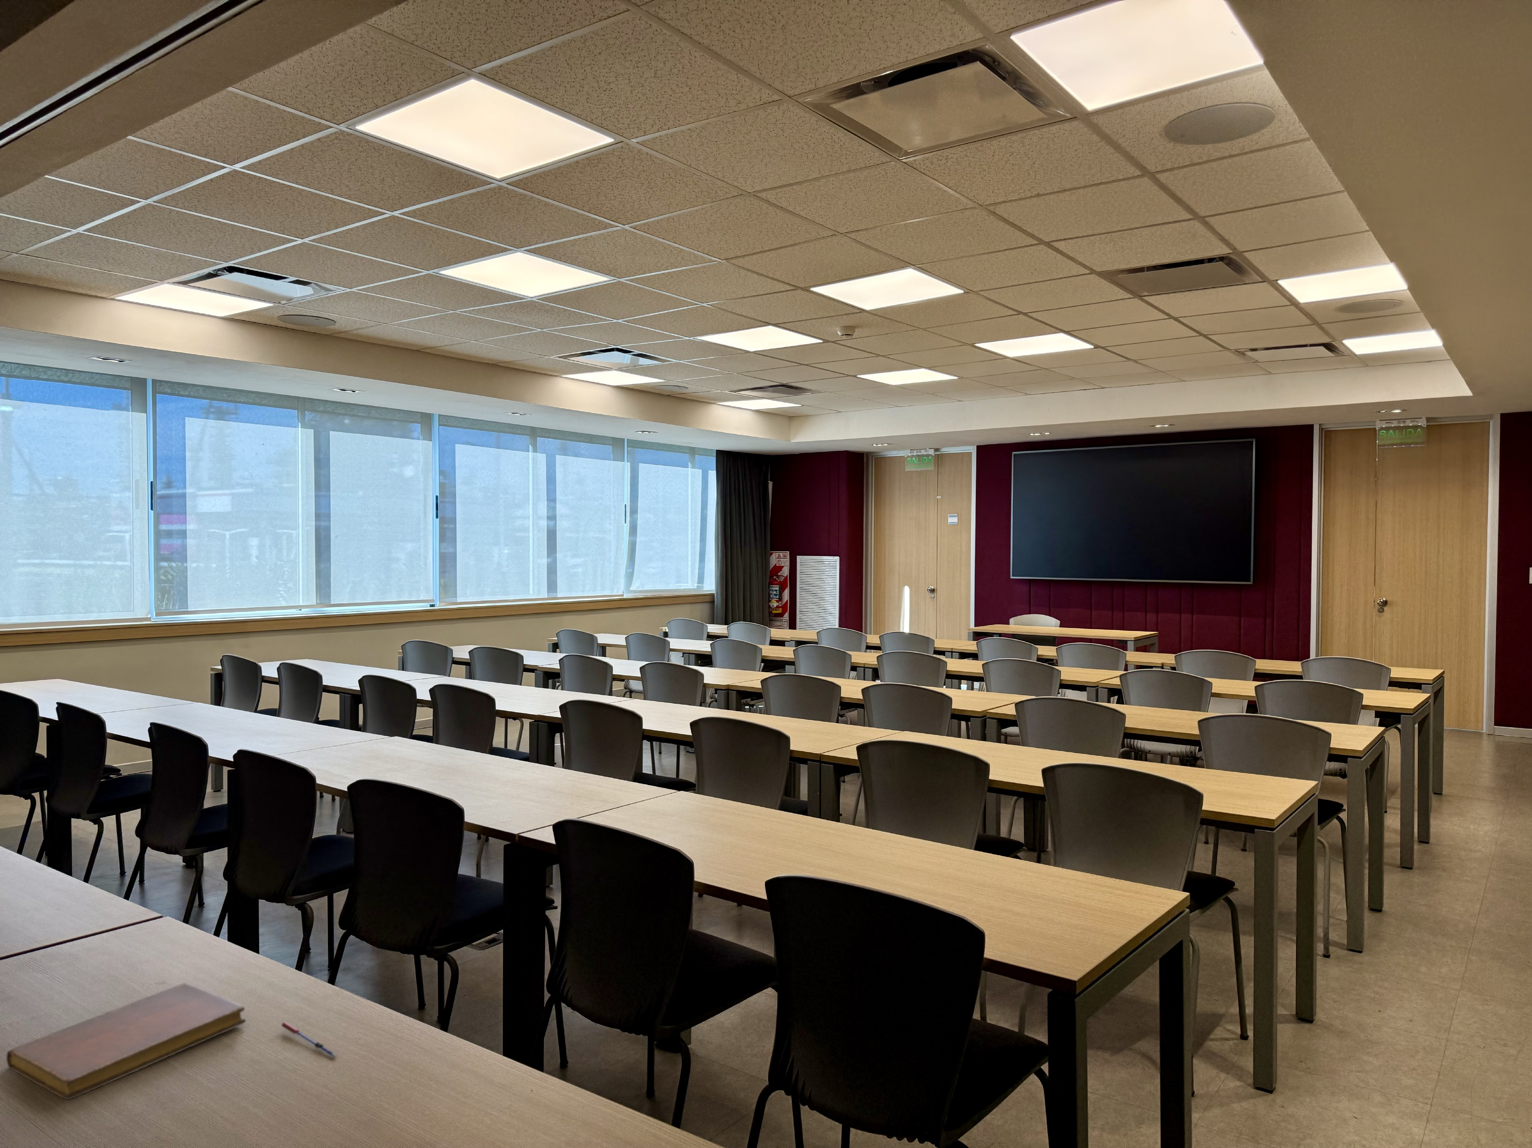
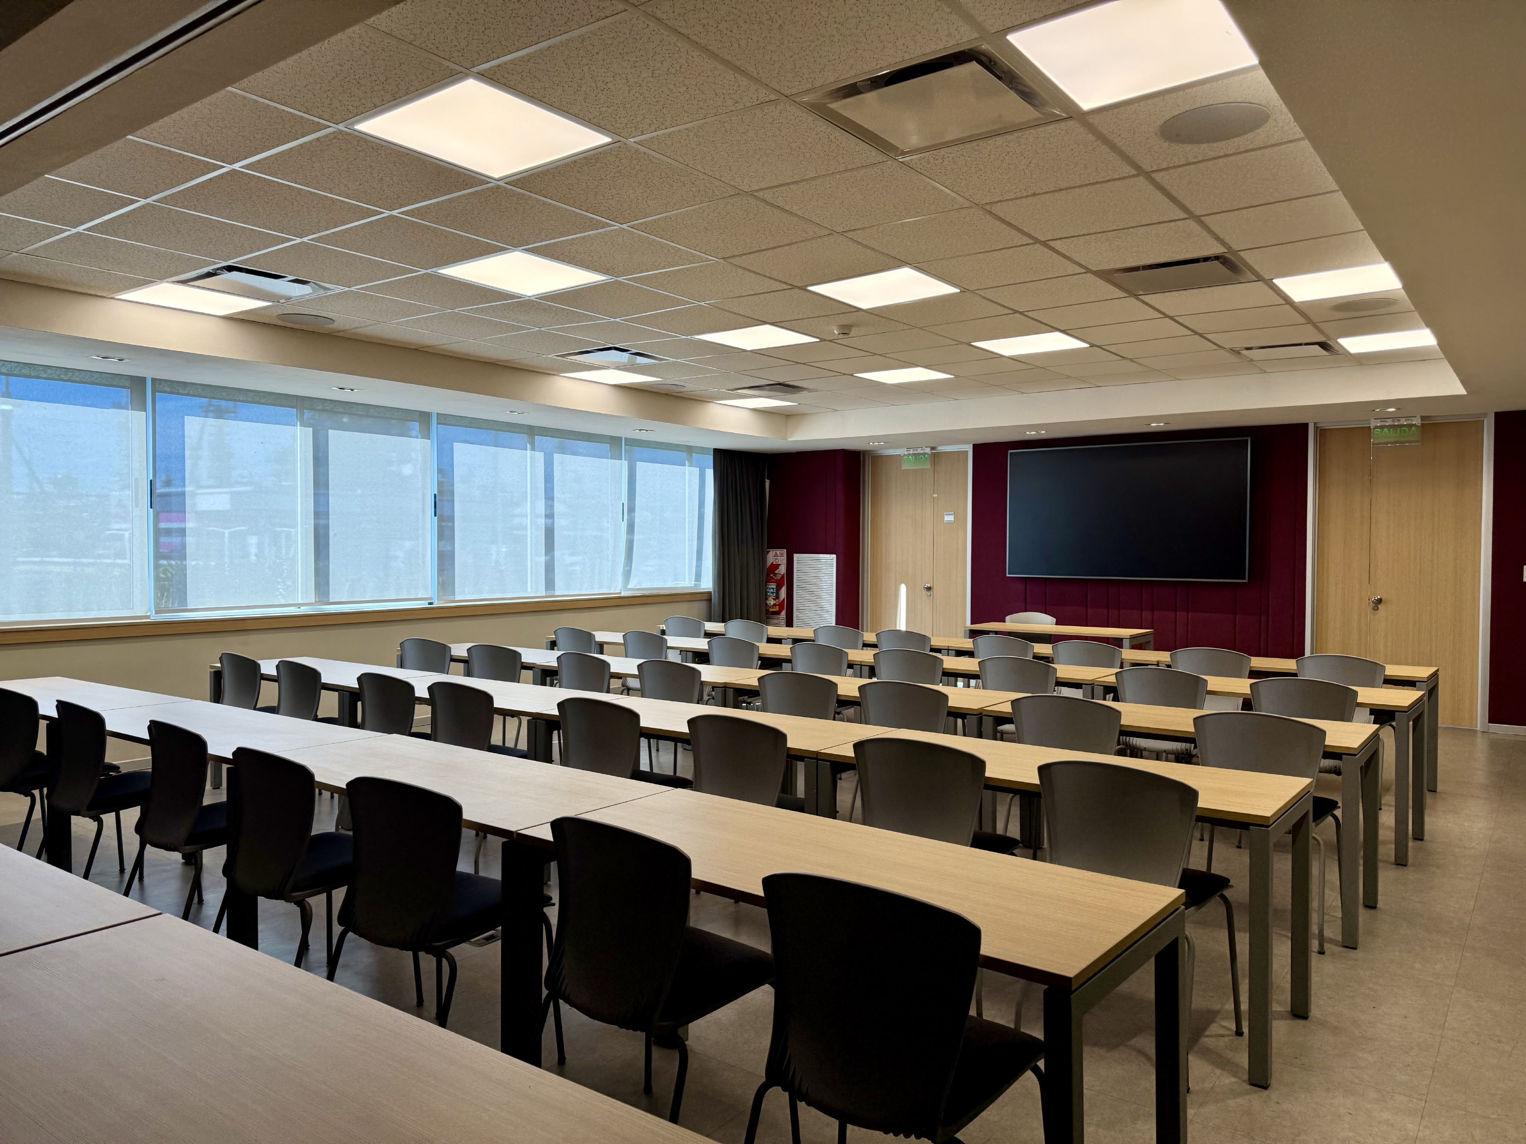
- notebook [6,983,246,1100]
- pen [281,1021,338,1059]
